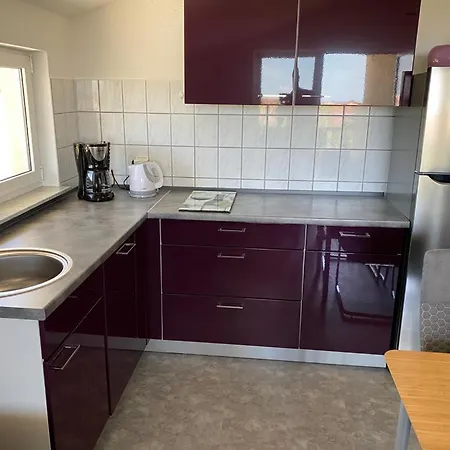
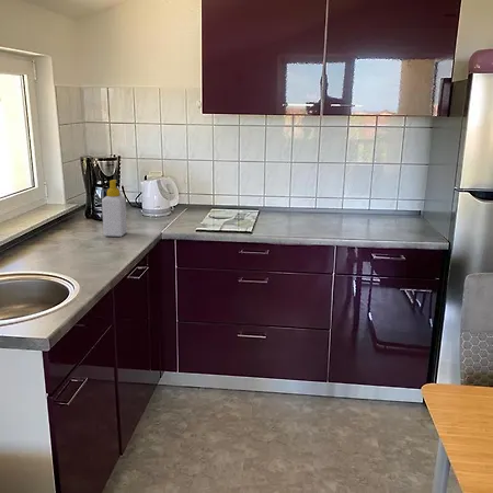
+ soap bottle [101,179,128,238]
